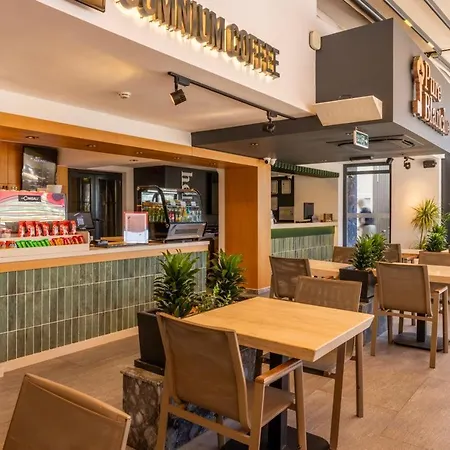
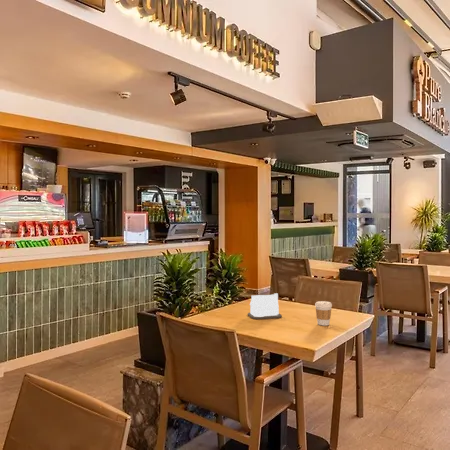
+ coffee cup [314,300,333,326]
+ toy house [247,292,283,320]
